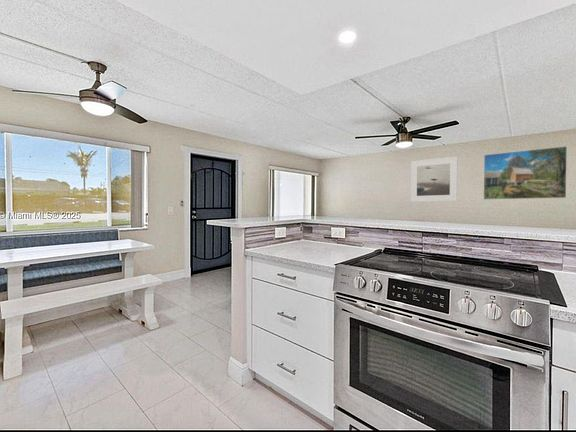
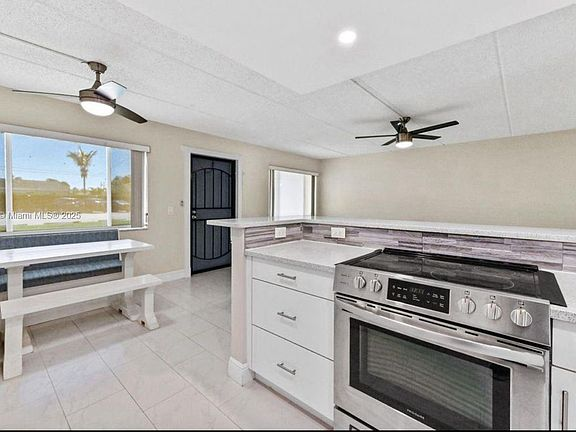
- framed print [410,155,459,203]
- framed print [483,145,568,201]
